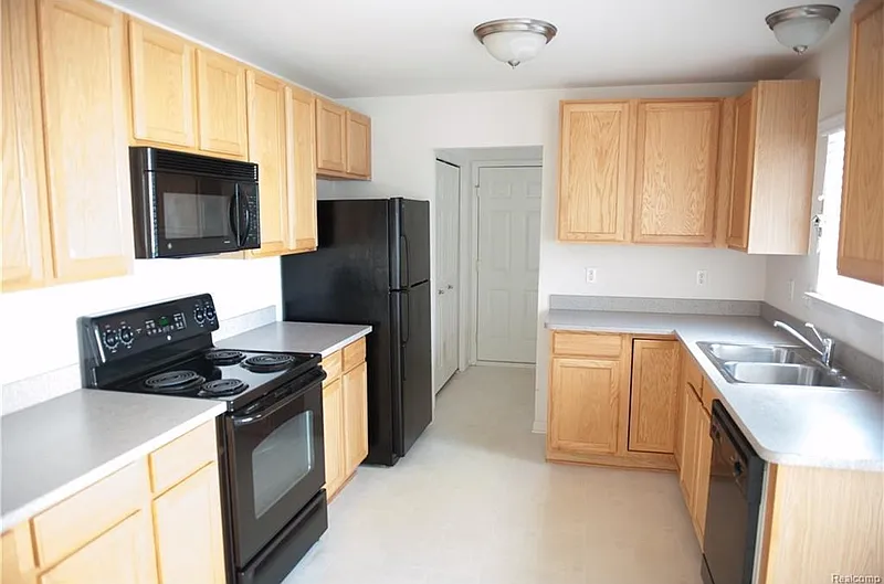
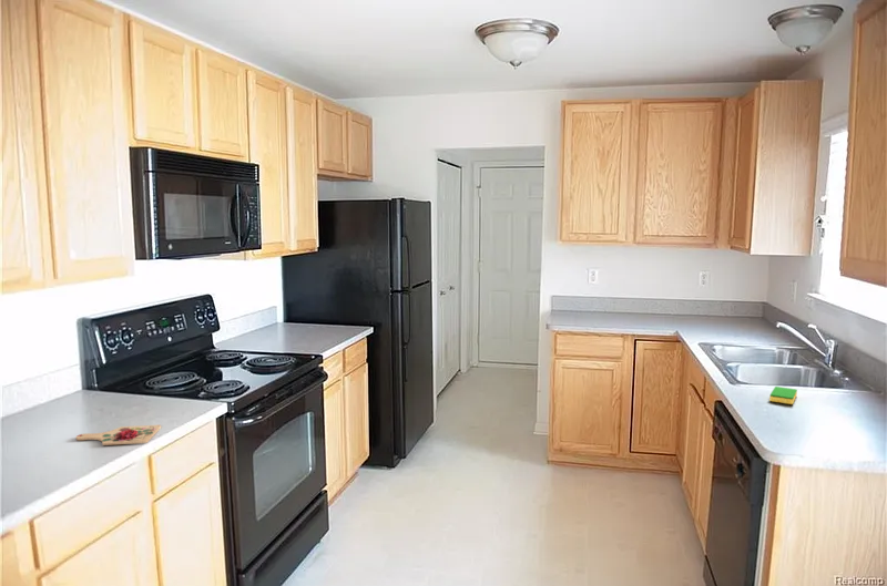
+ dish sponge [768,385,798,405]
+ cutting board [75,424,162,446]
